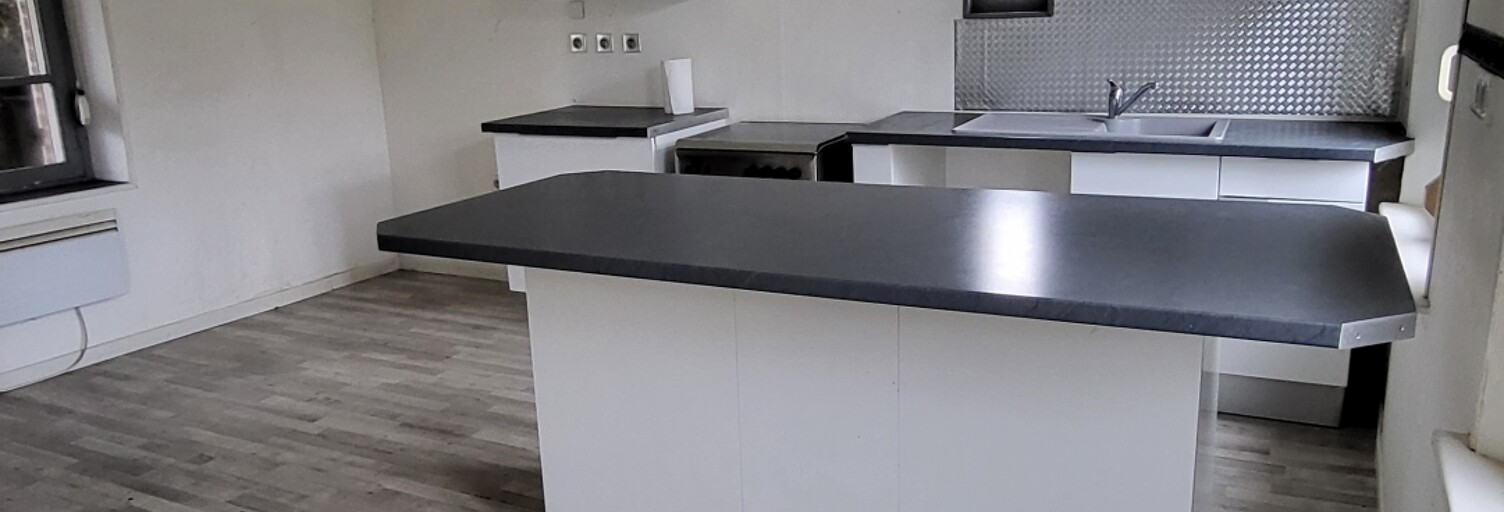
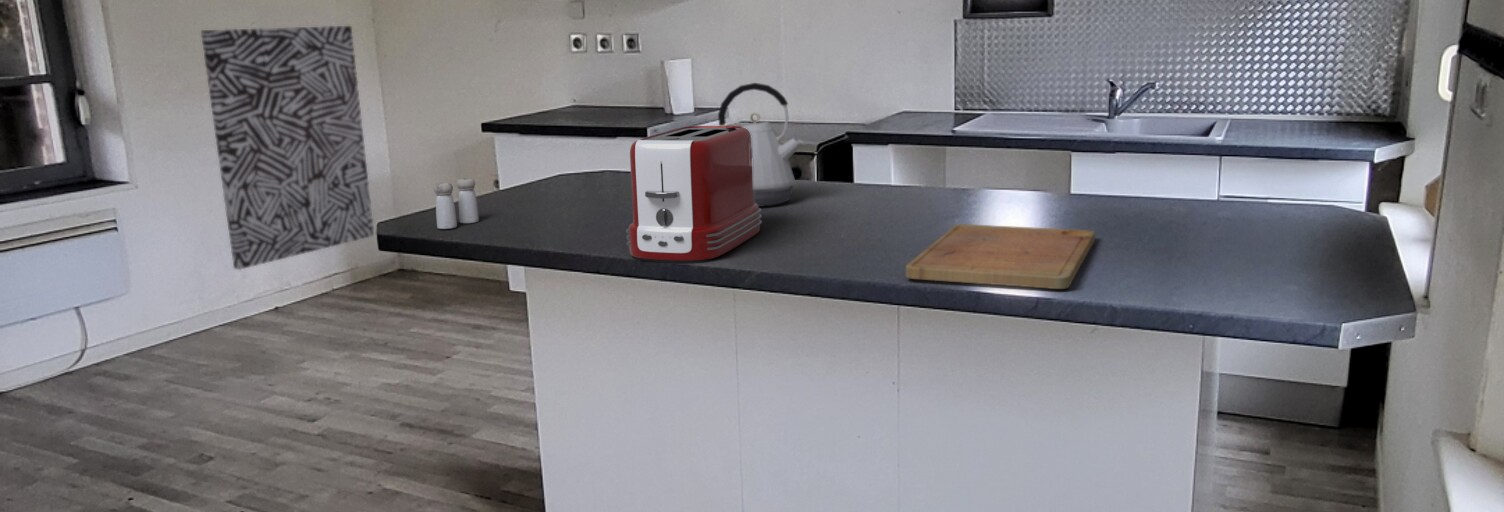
+ wall art [200,25,375,271]
+ cutting board [905,223,1096,290]
+ toaster [625,125,763,262]
+ kettle [717,82,805,207]
+ salt and pepper shaker [433,177,480,230]
